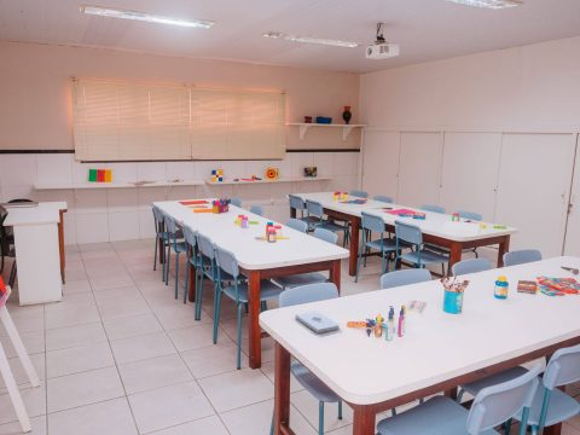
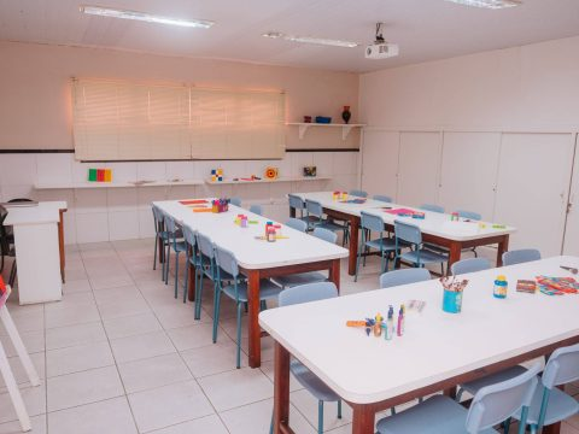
- notepad [295,311,341,335]
